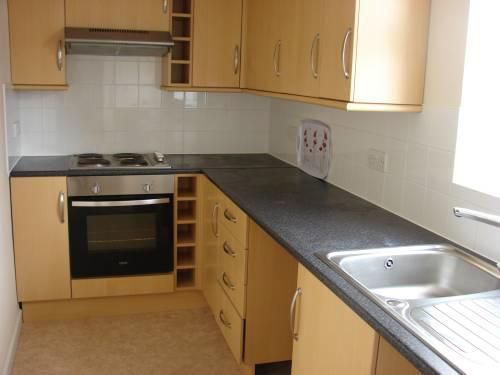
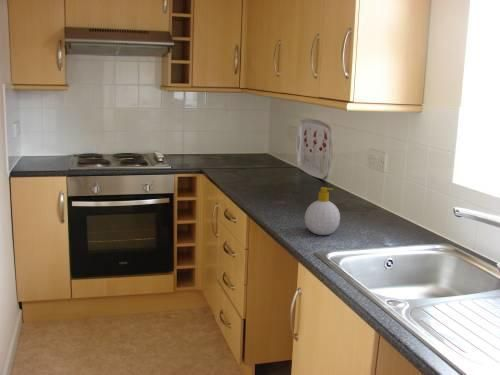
+ soap bottle [304,186,341,236]
